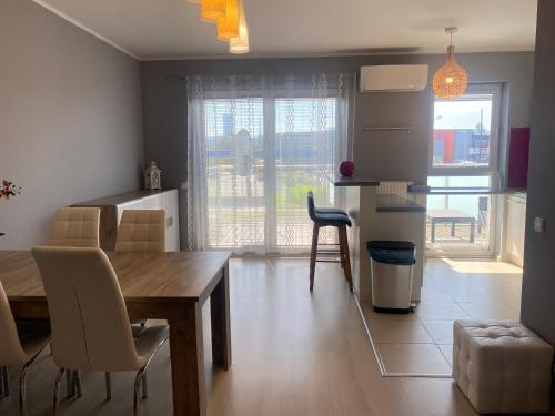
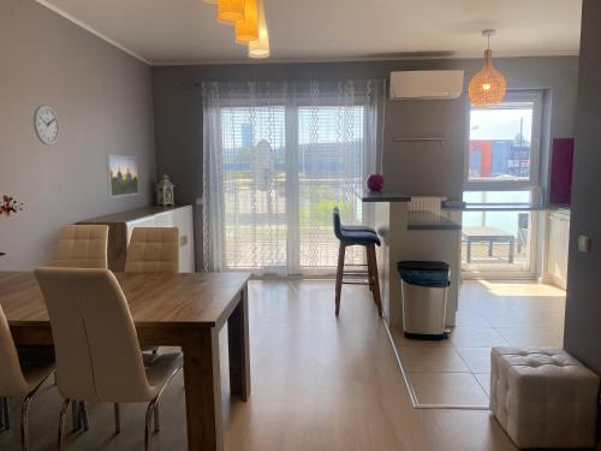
+ wall clock [32,103,60,147]
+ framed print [105,154,139,198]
